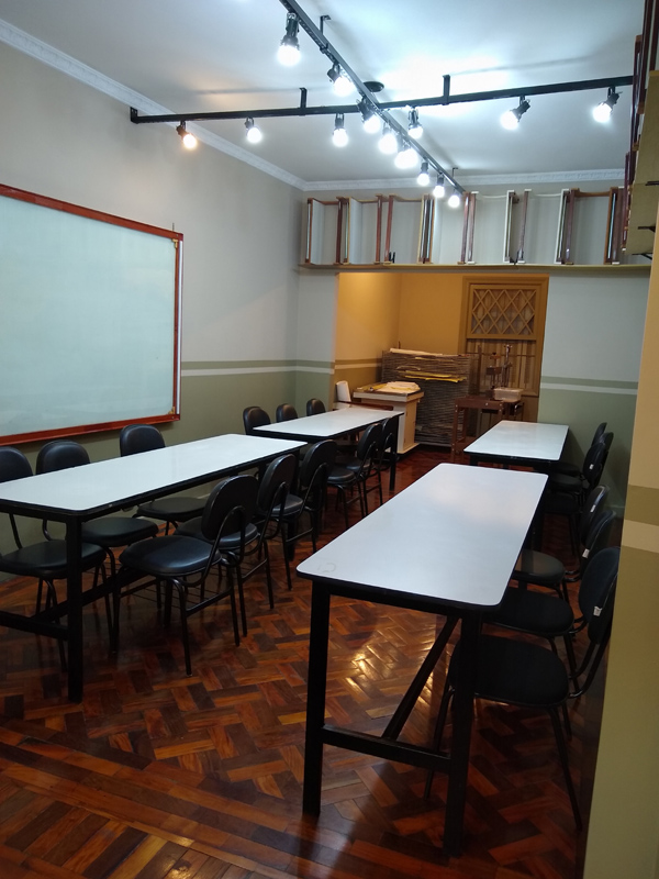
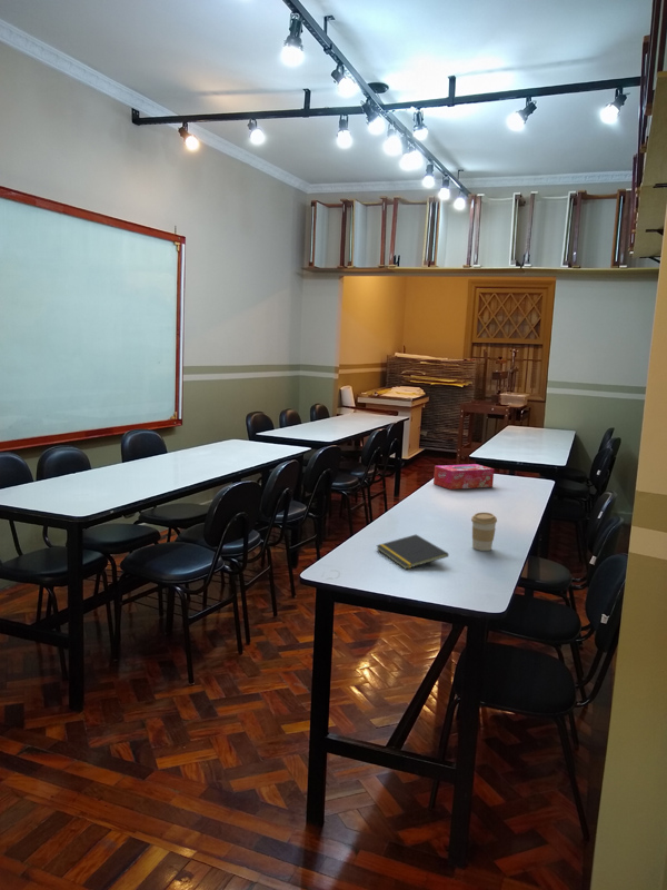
+ tissue box [432,463,495,491]
+ notepad [376,534,450,571]
+ coffee cup [470,512,498,552]
